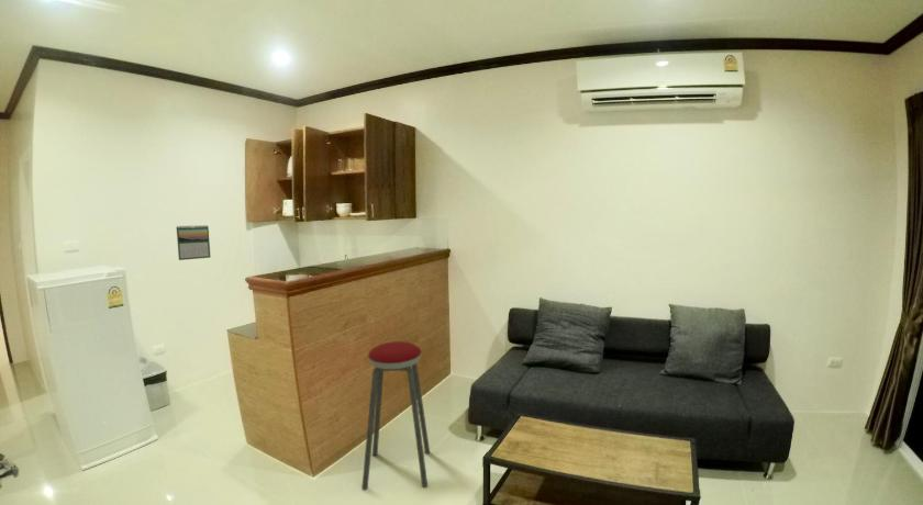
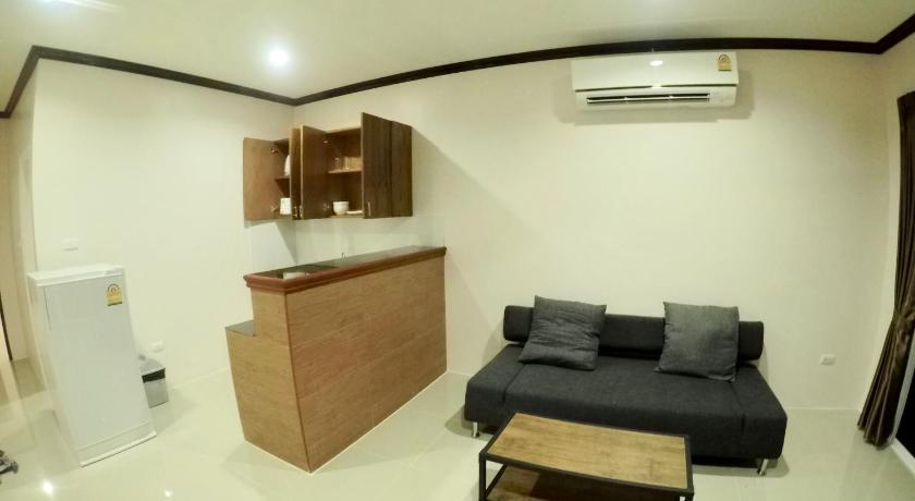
- music stool [360,340,431,491]
- calendar [176,224,212,261]
